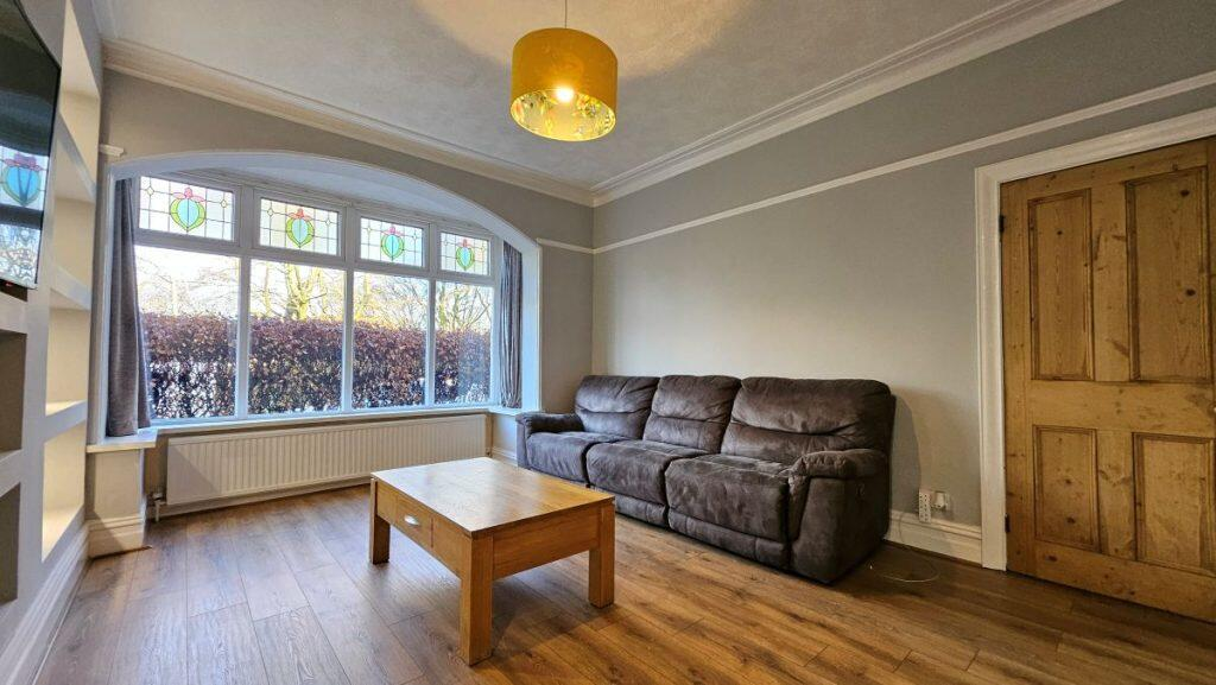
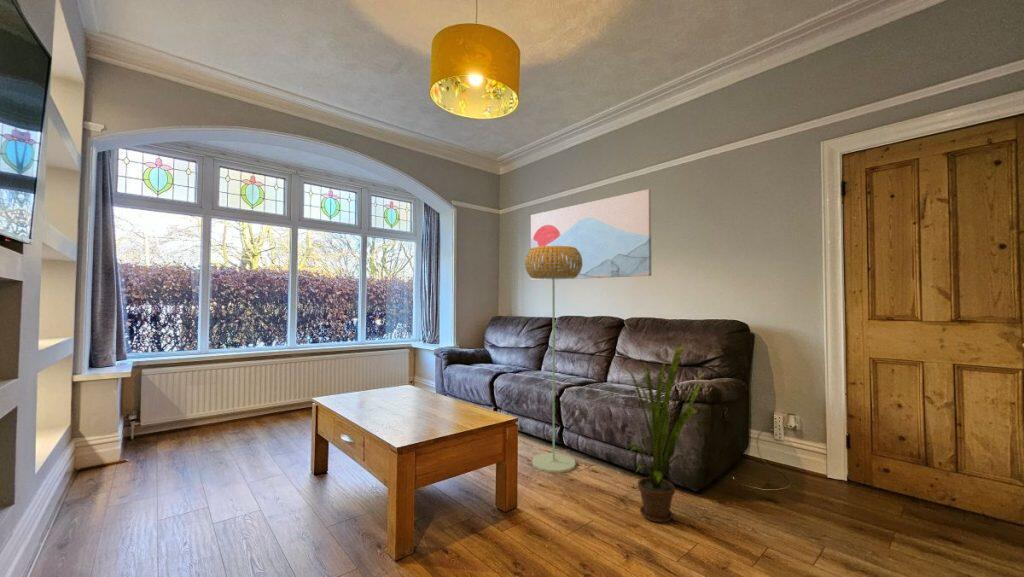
+ floor lamp [524,245,583,474]
+ house plant [619,344,710,524]
+ wall art [530,188,652,282]
